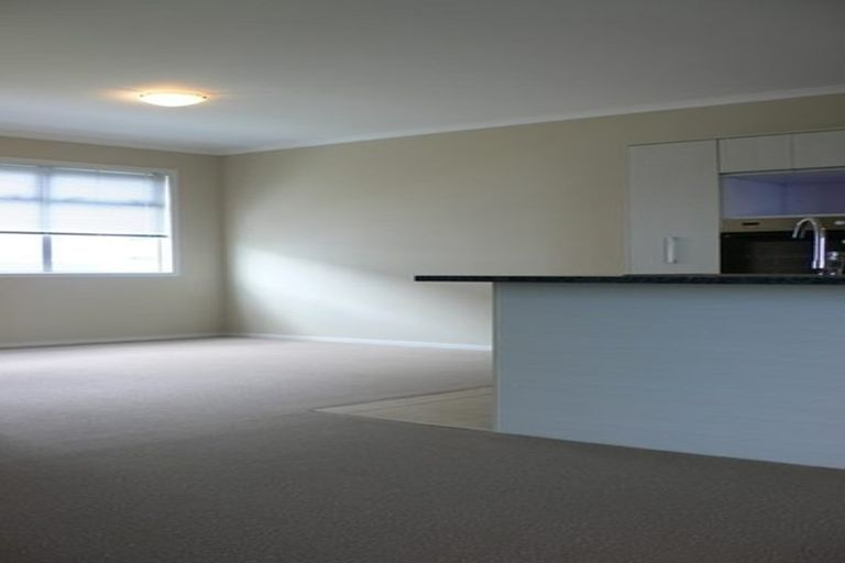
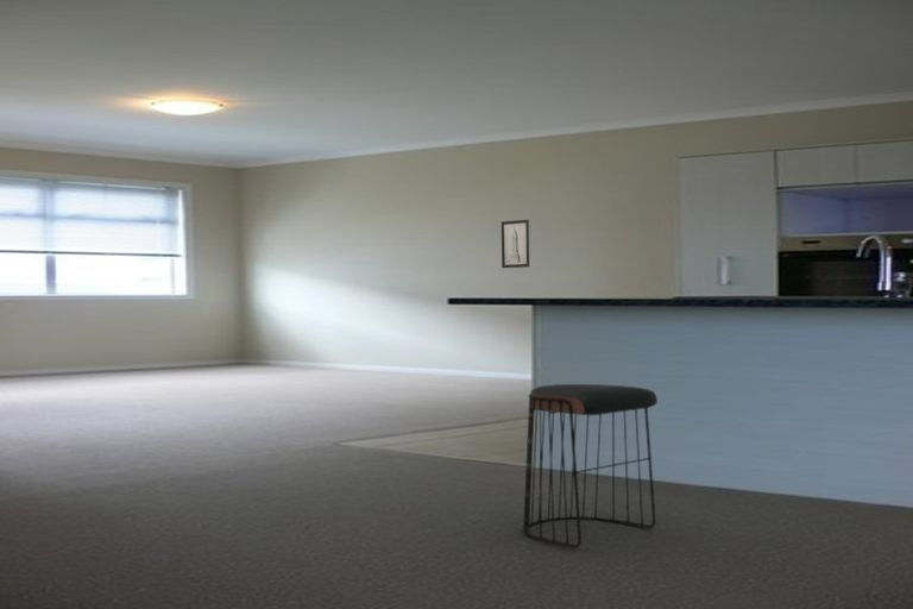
+ wall art [500,219,530,269]
+ stool [522,383,659,550]
